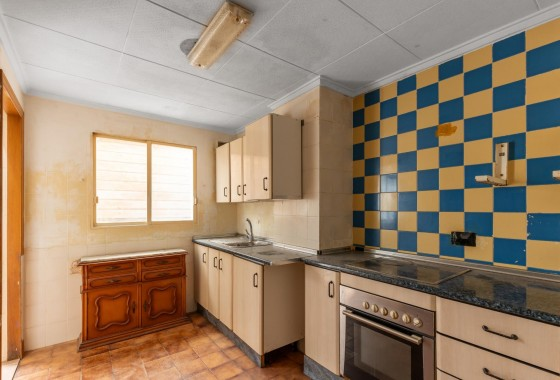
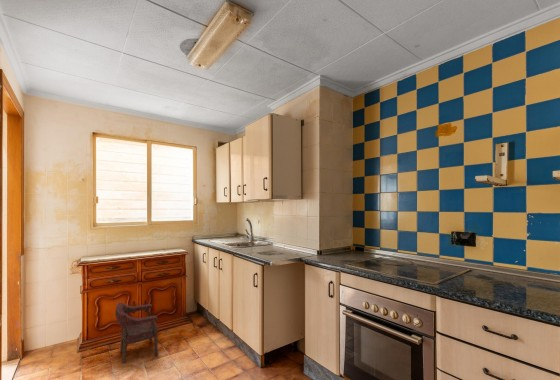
+ stool [114,301,159,364]
